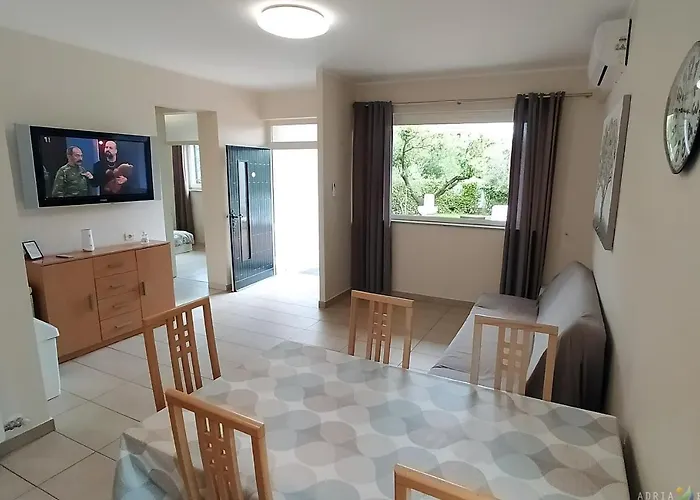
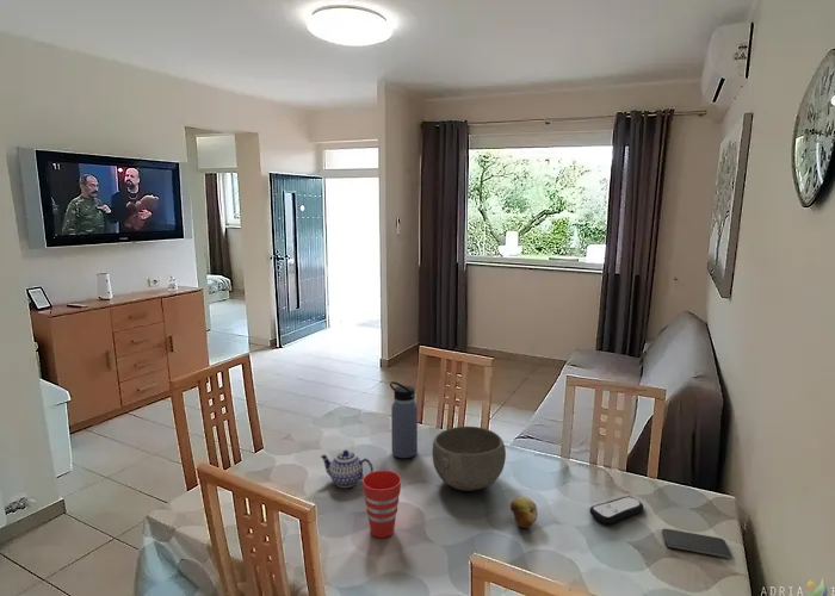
+ bowl [431,426,507,492]
+ water bottle [389,380,419,459]
+ teapot [318,449,375,489]
+ fruit [509,496,538,529]
+ smartphone [661,527,731,559]
+ cup [361,470,402,539]
+ remote control [588,496,644,524]
